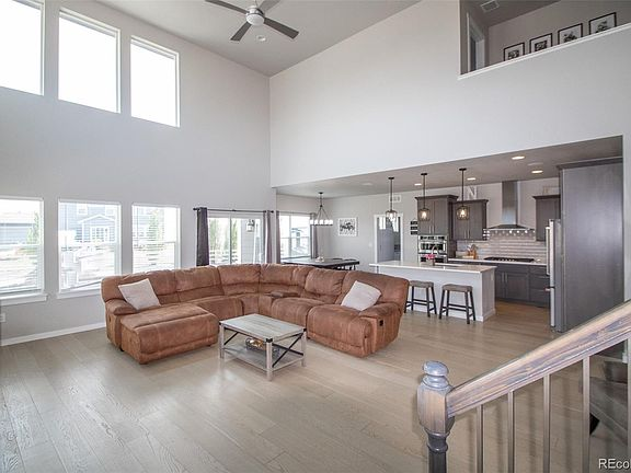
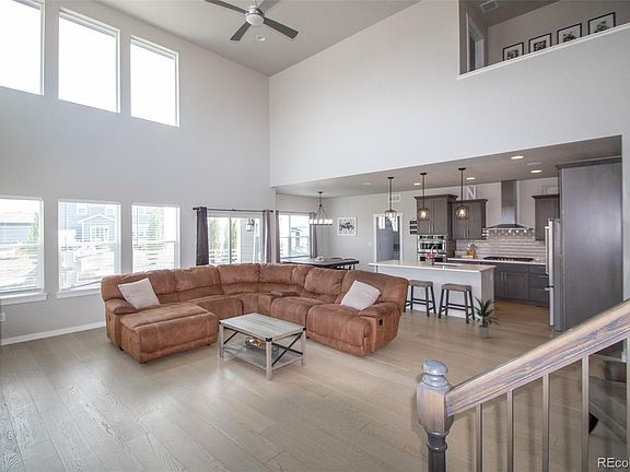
+ indoor plant [466,296,502,339]
